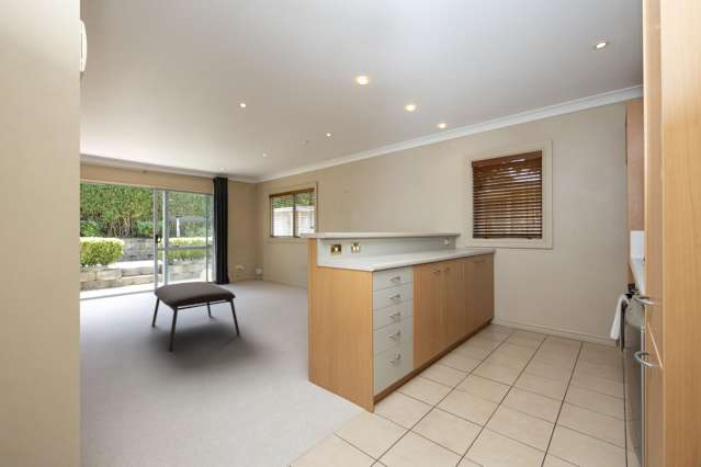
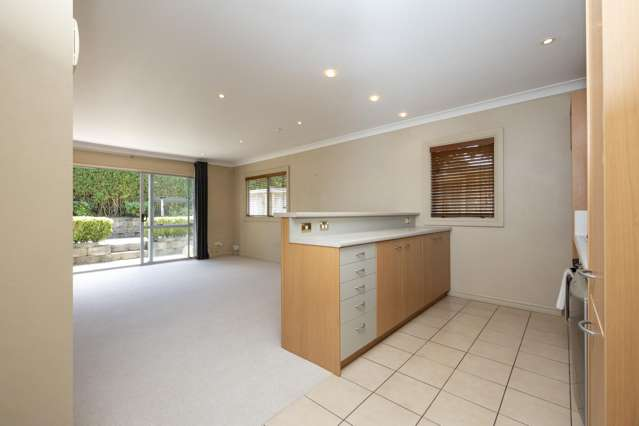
- coffee table [150,281,241,352]
